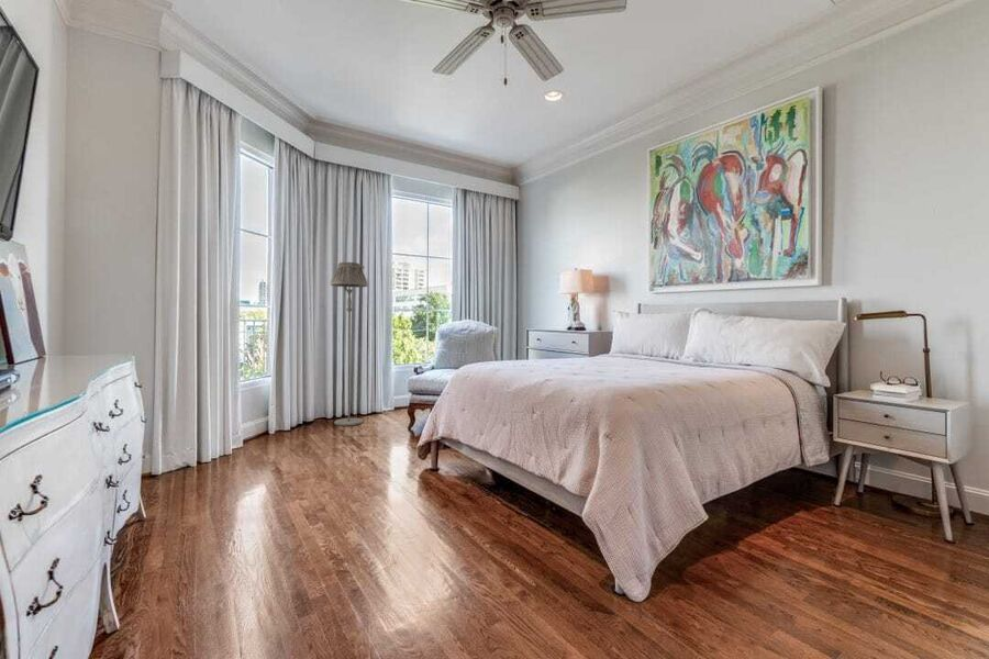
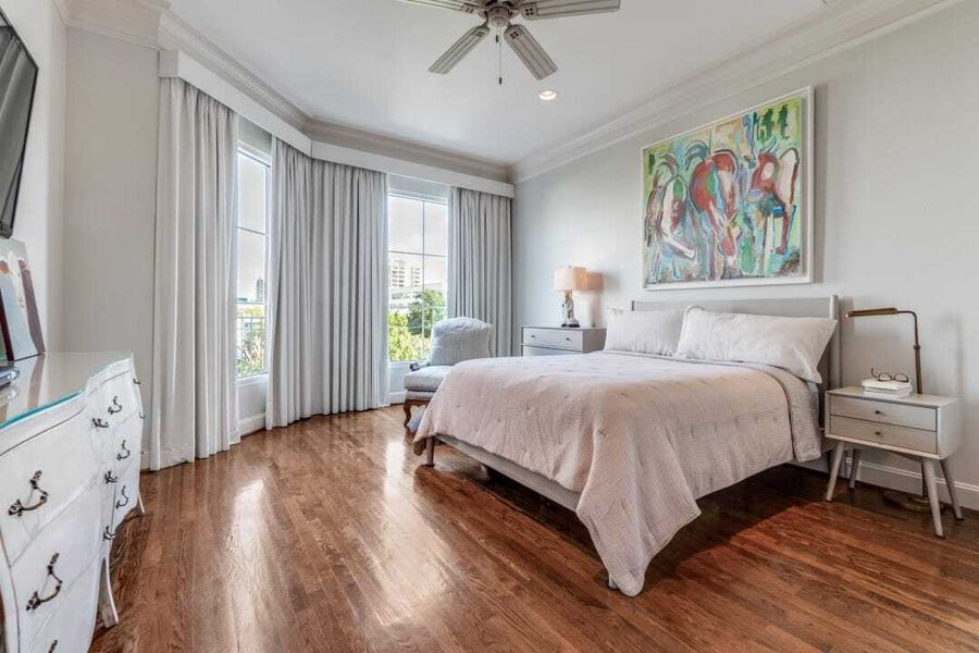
- floor lamp [330,261,369,427]
